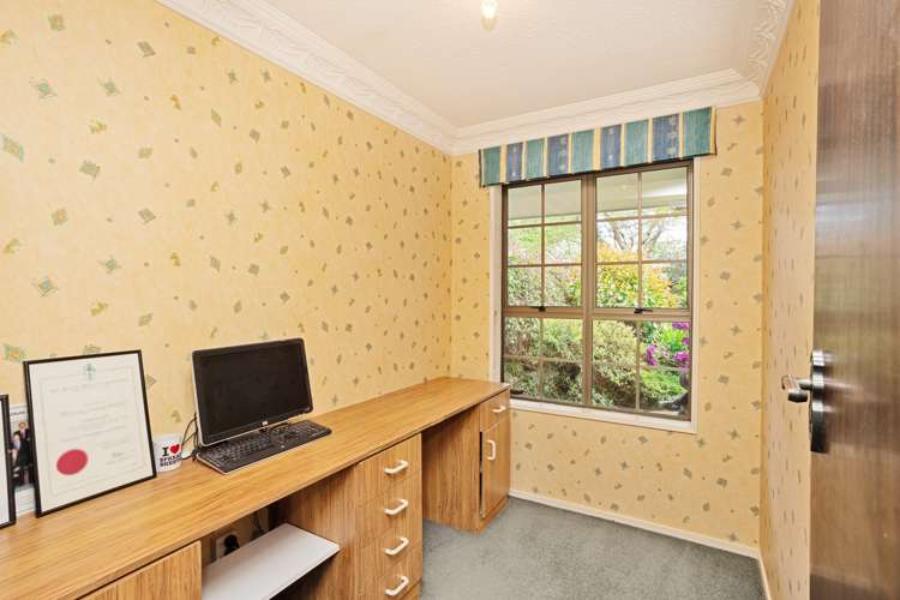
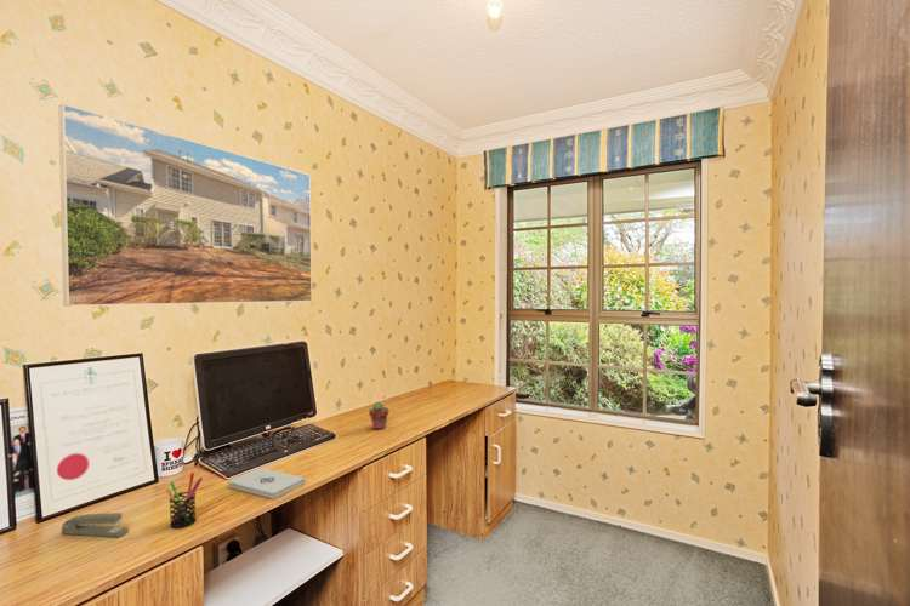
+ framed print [57,103,313,308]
+ pen holder [164,471,204,530]
+ potted succulent [368,401,389,430]
+ notepad [228,467,306,499]
+ stapler [59,511,130,538]
